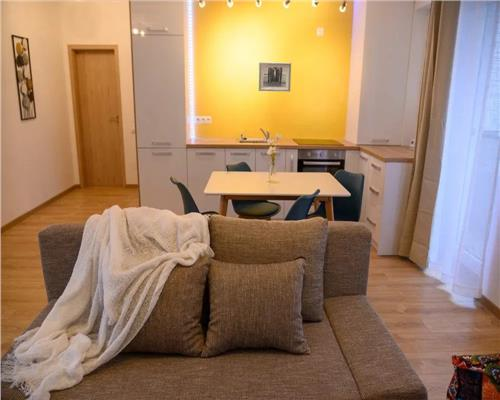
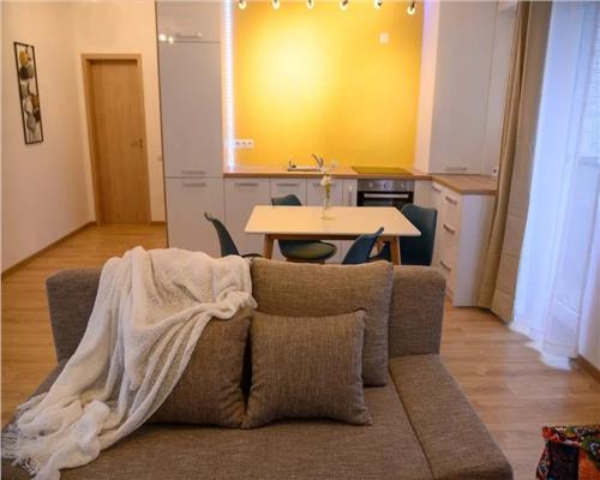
- wall art [258,61,292,93]
